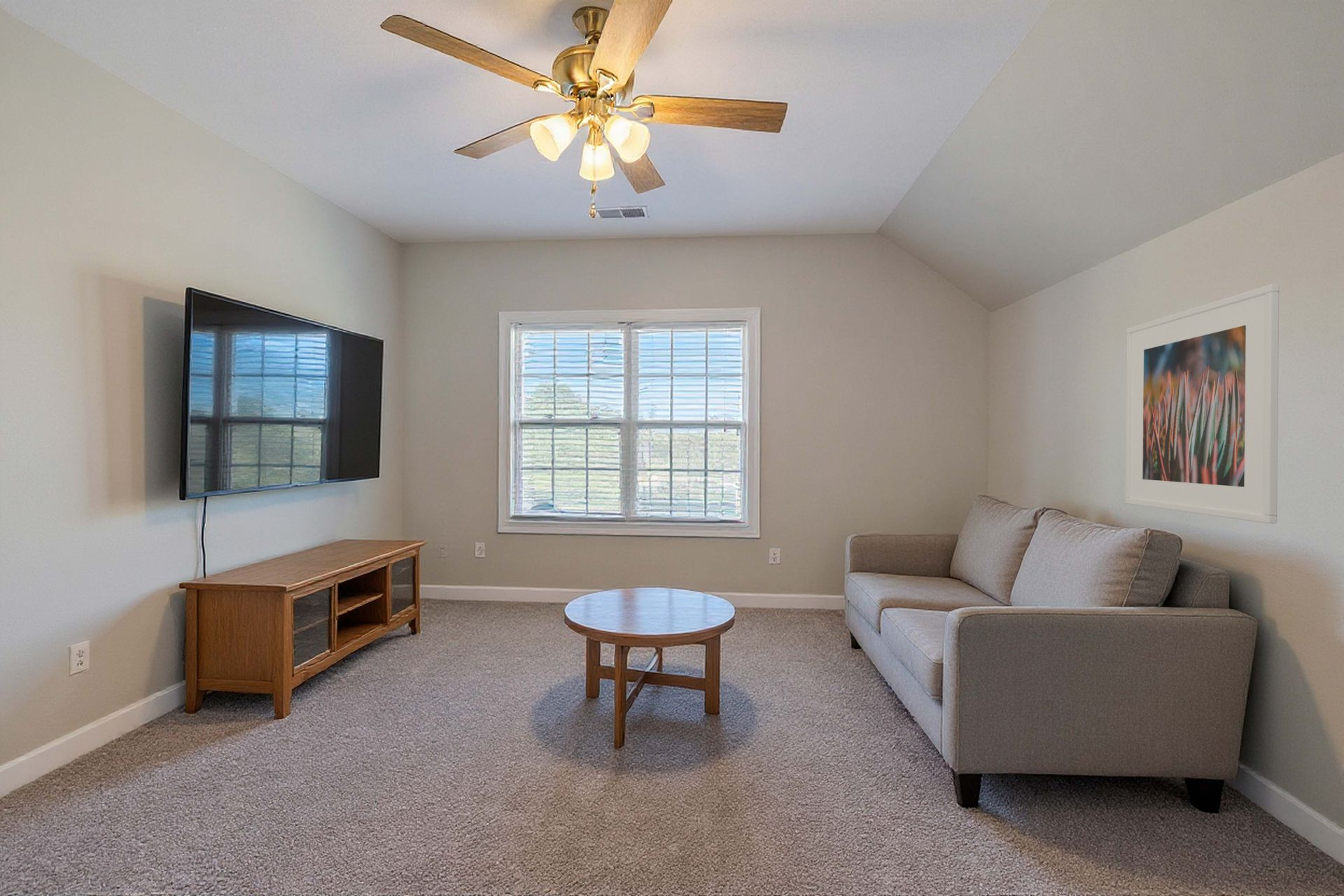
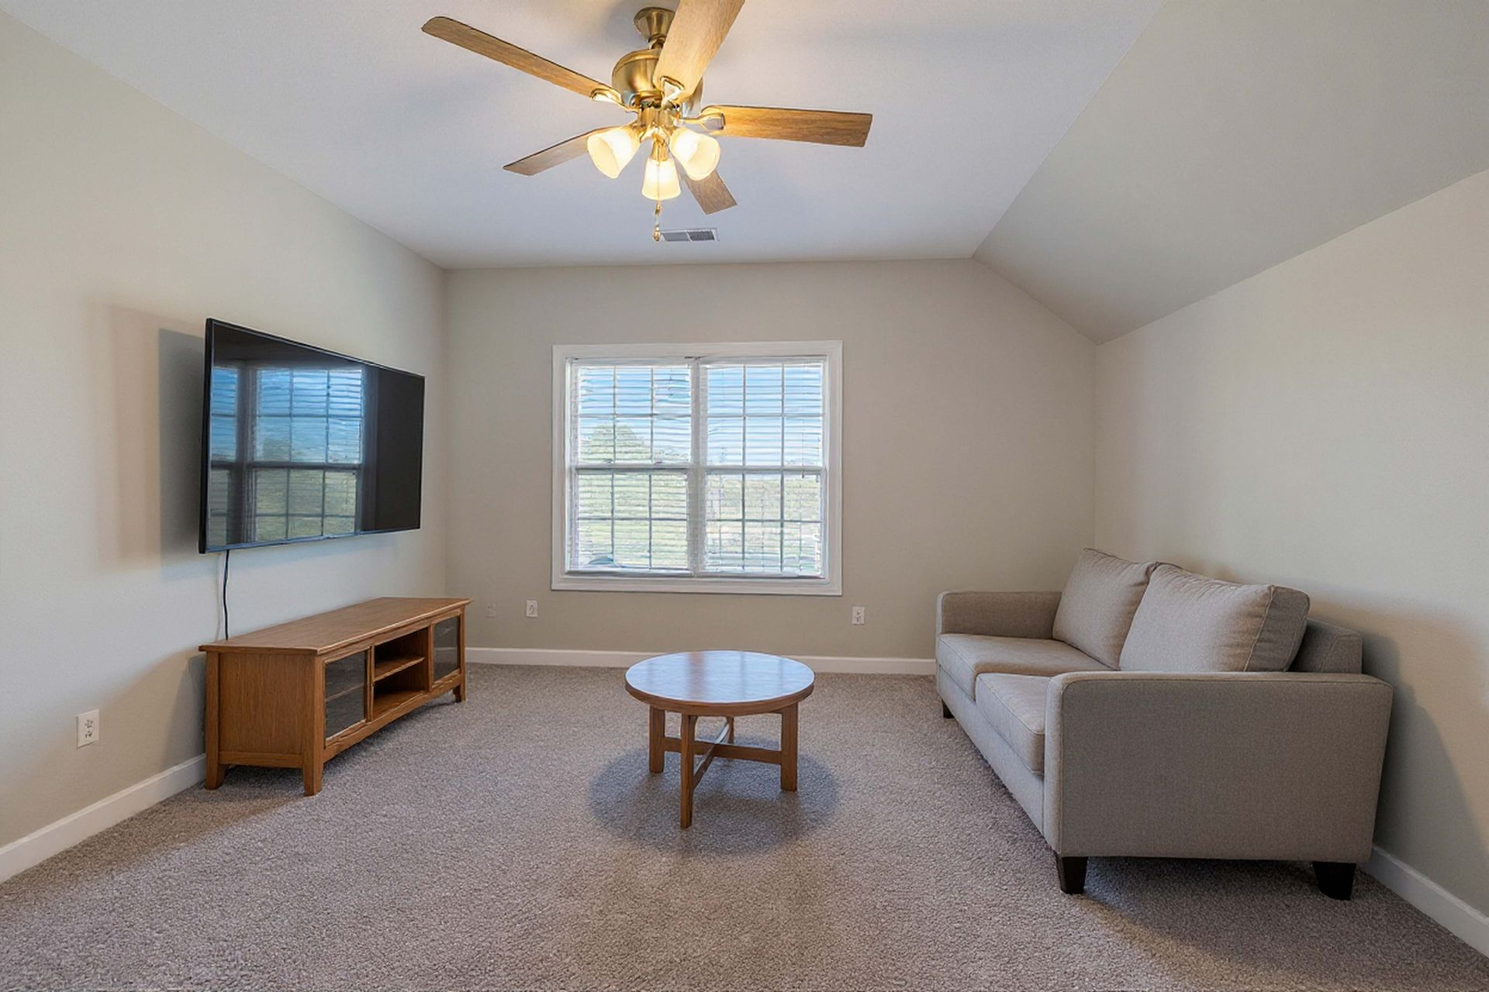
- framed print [1125,283,1280,524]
